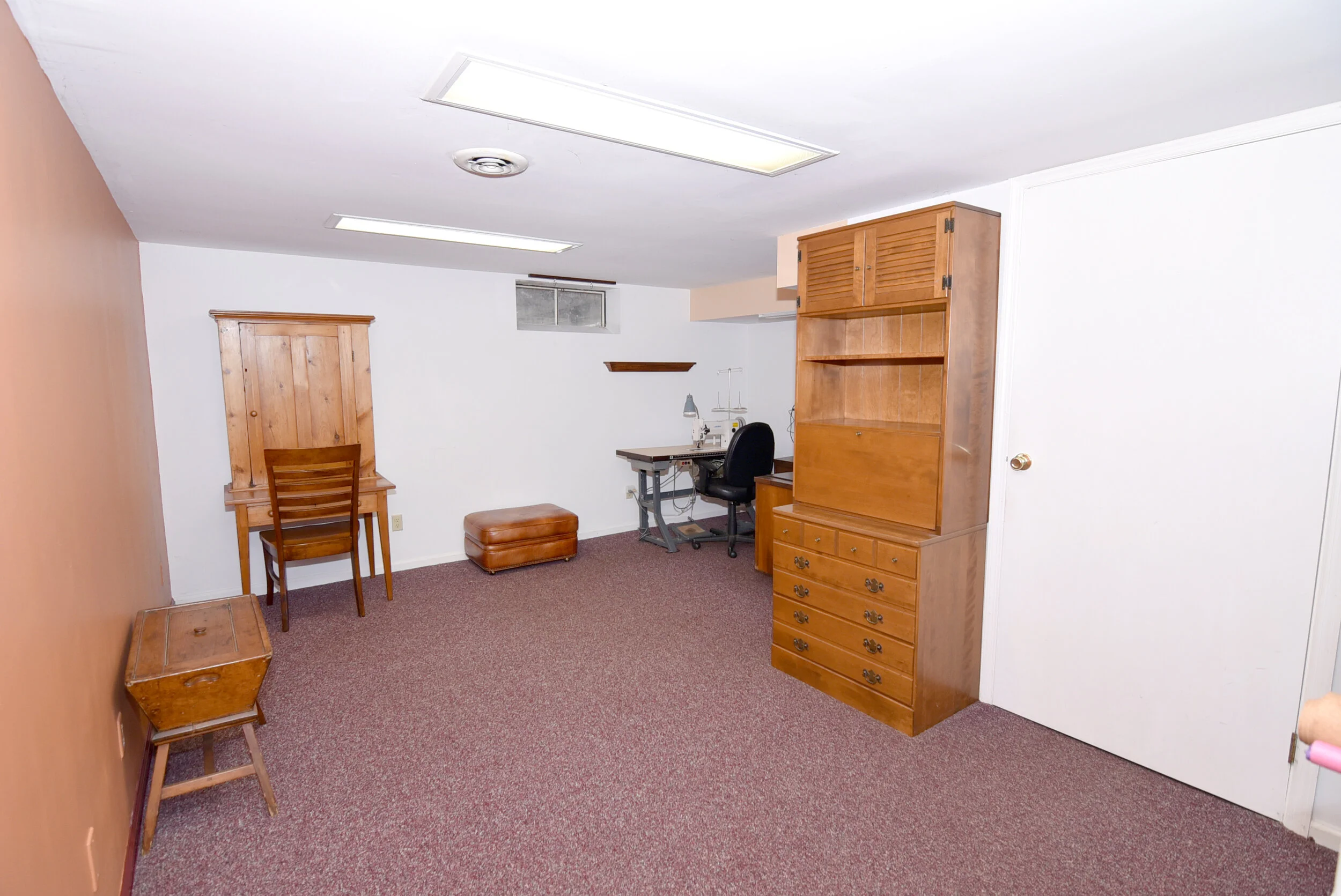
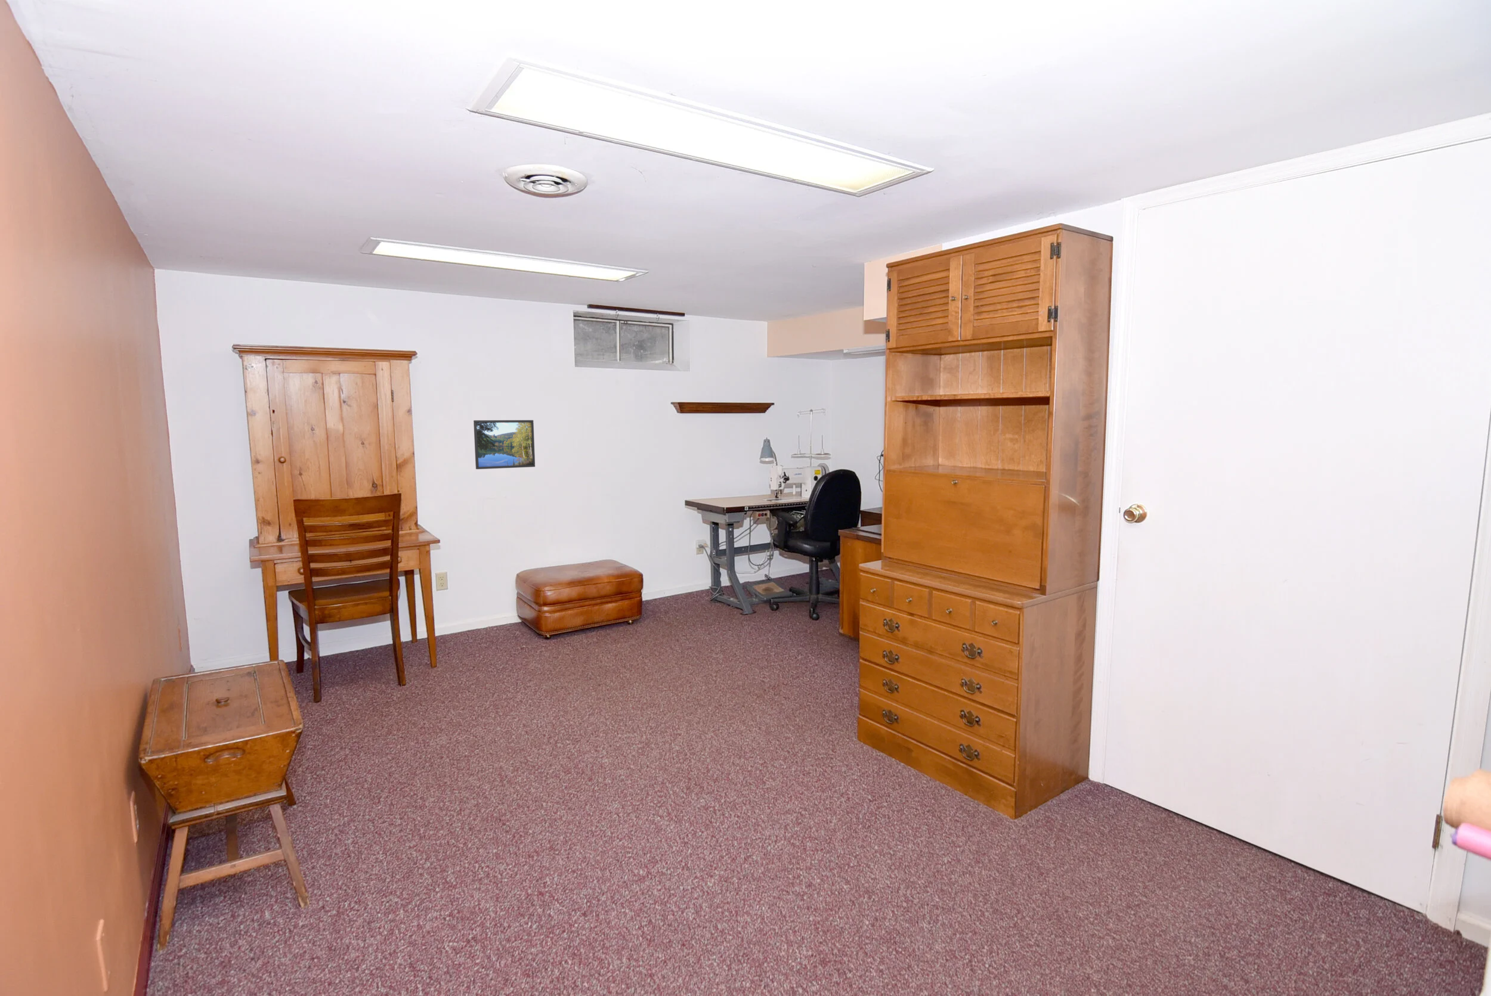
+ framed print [473,419,536,470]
